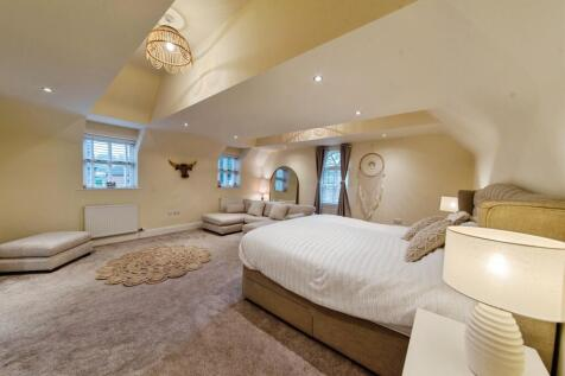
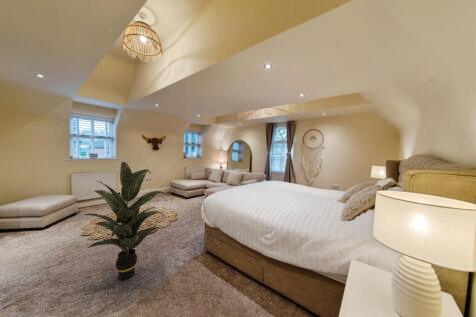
+ indoor plant [83,161,170,281]
